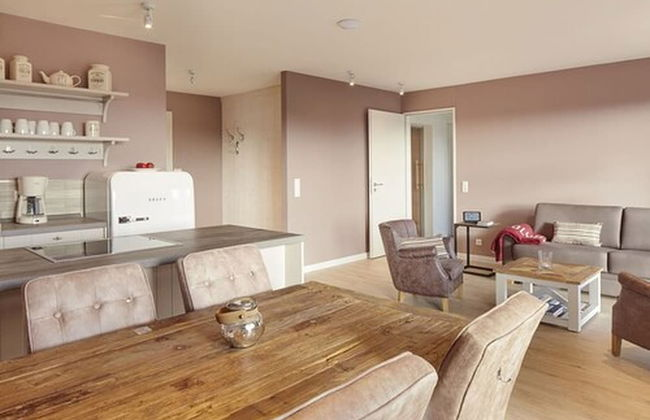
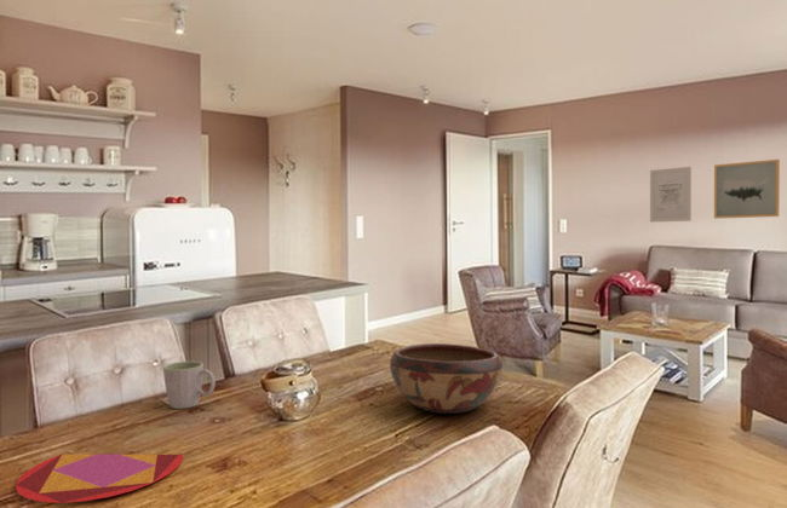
+ decorative bowl [389,342,505,415]
+ plate [15,452,184,504]
+ wall art [713,158,781,220]
+ wall art [649,166,693,224]
+ mug [162,360,216,410]
